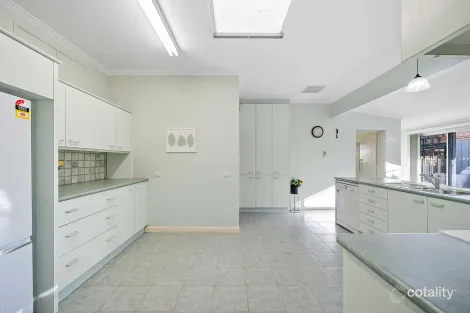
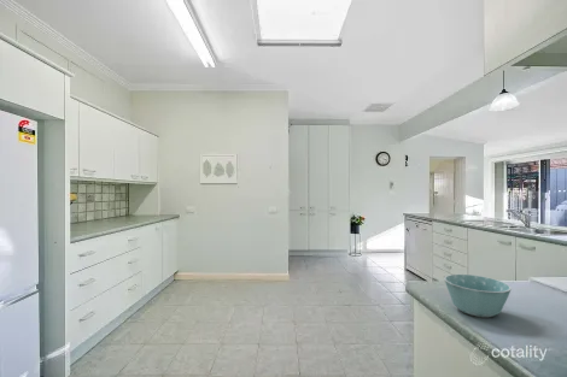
+ bowl [443,273,513,318]
